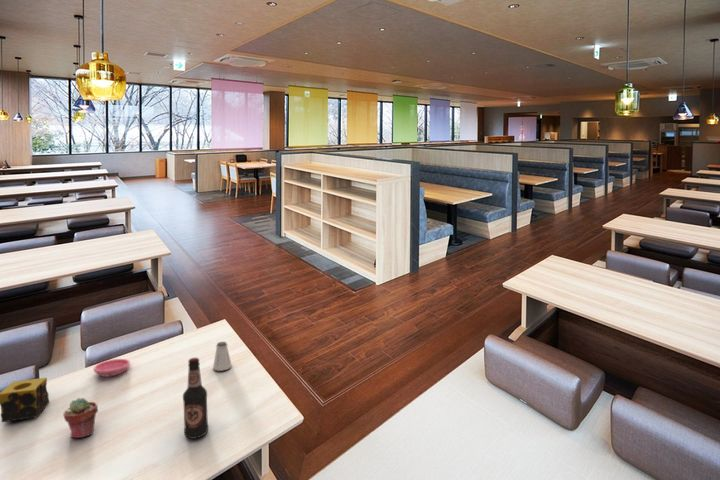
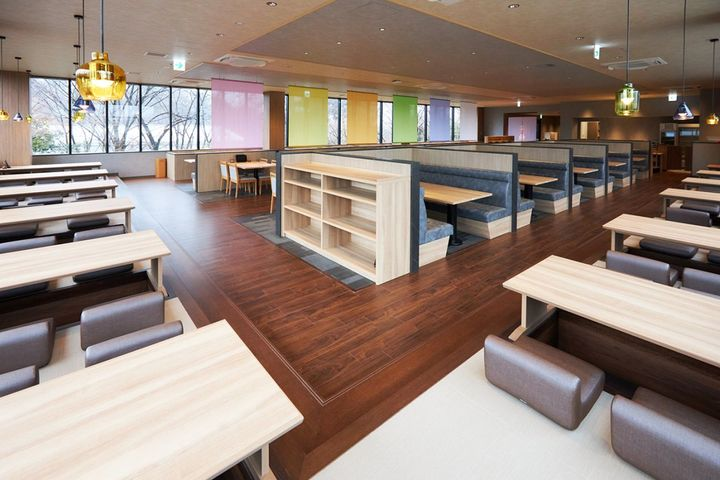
- saltshaker [212,341,233,372]
- saucer [93,358,131,378]
- potted succulent [62,397,99,439]
- candle [0,377,50,423]
- bottle [182,357,209,440]
